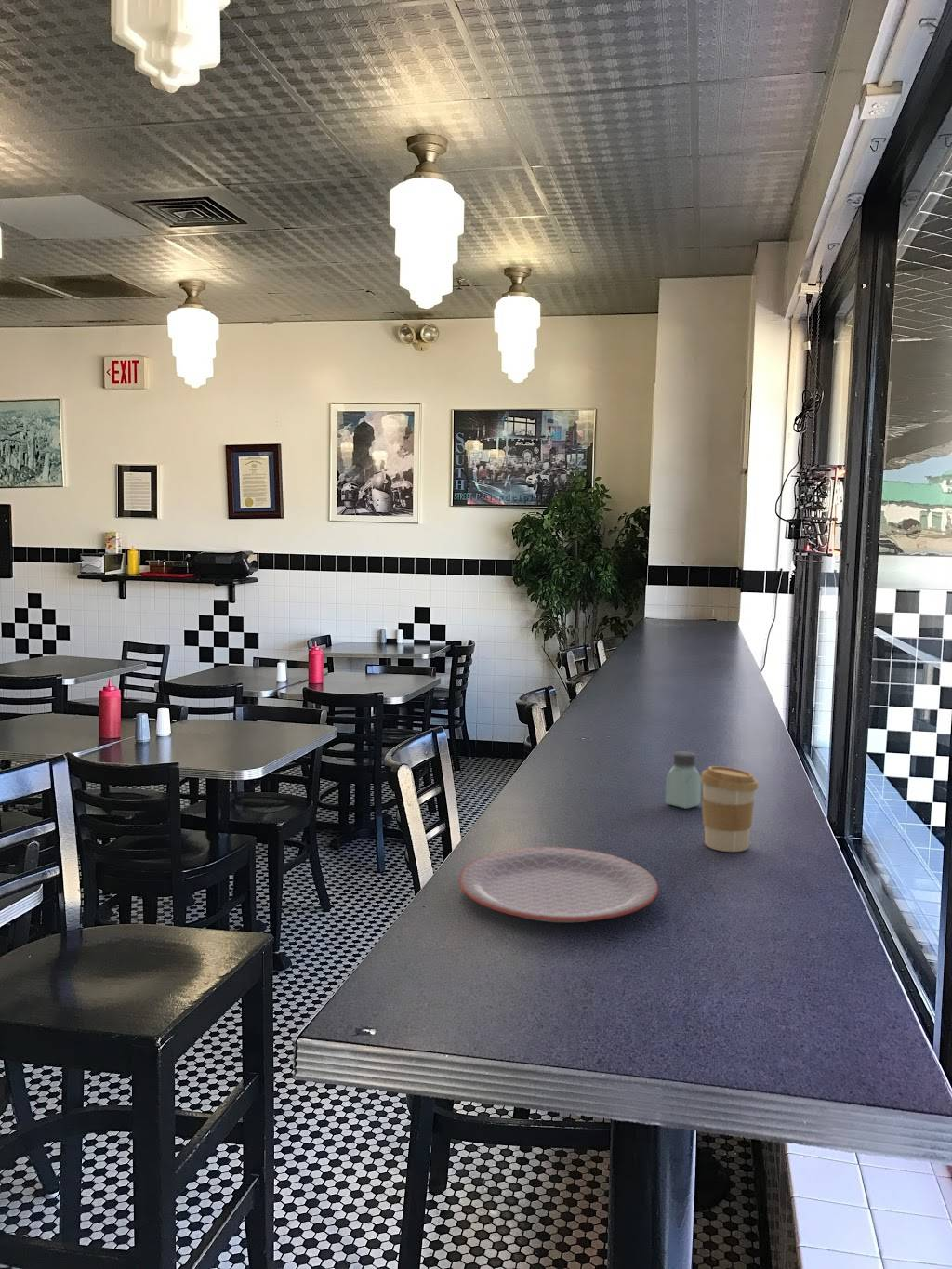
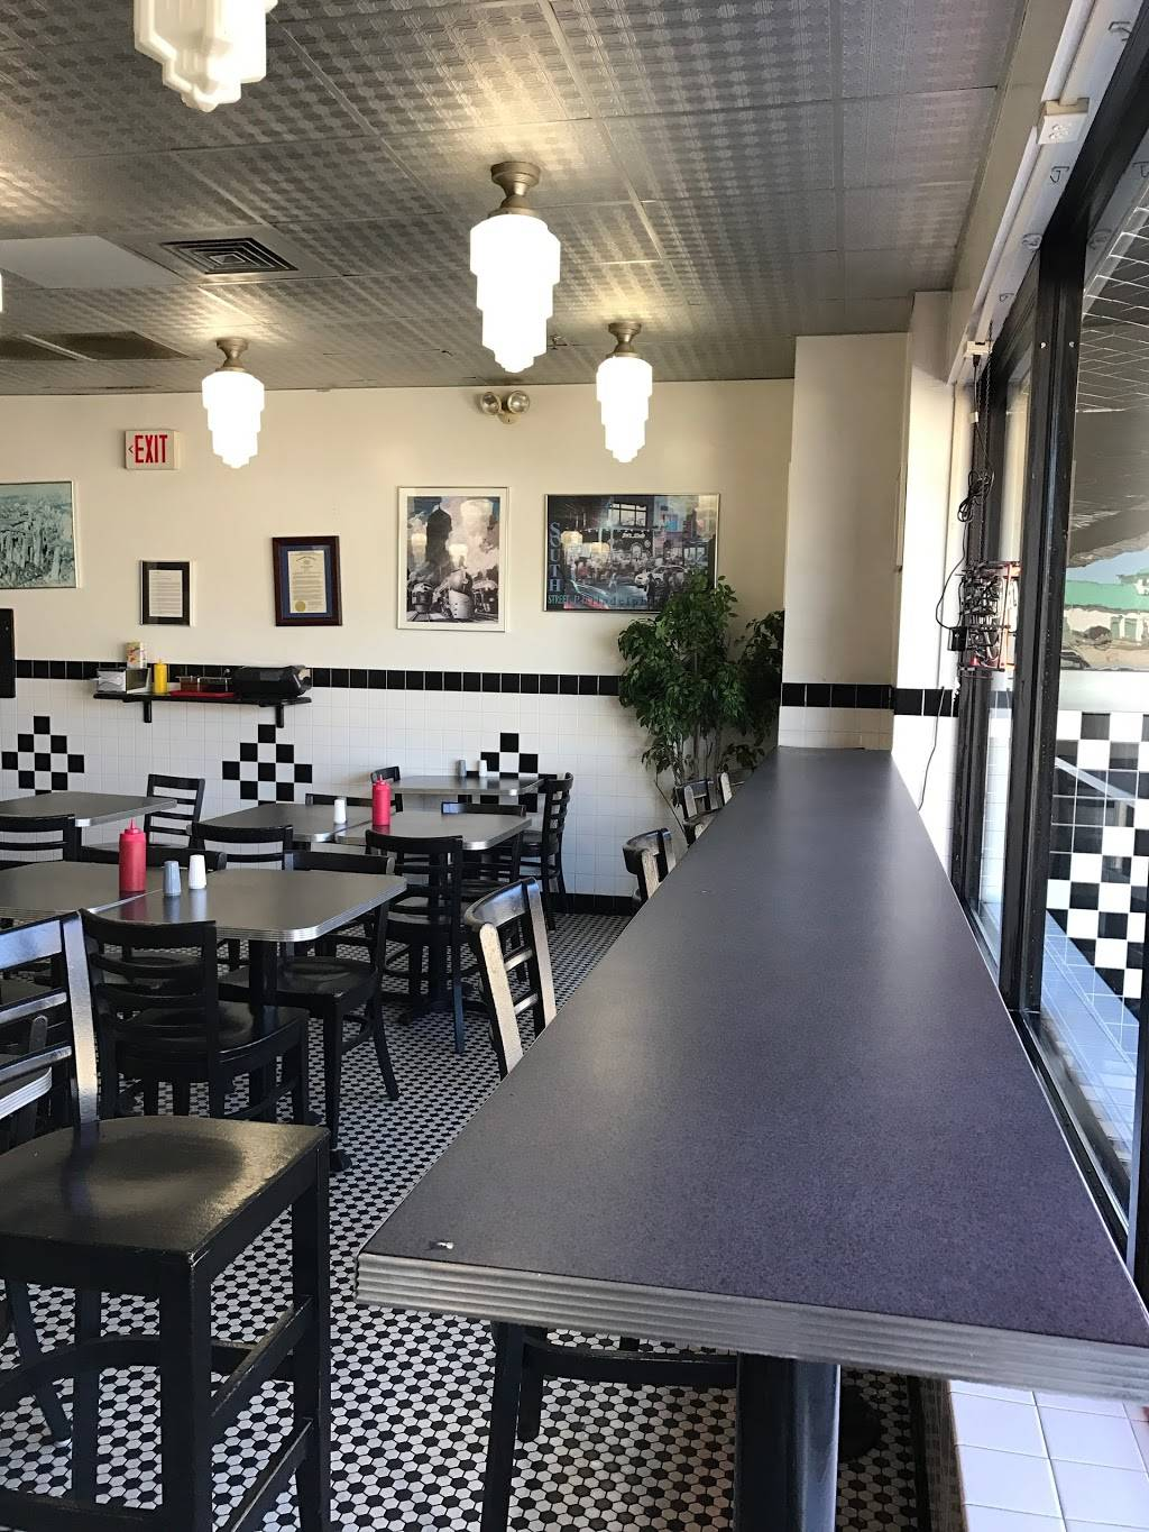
- saltshaker [665,750,702,810]
- plate [458,846,659,923]
- coffee cup [700,765,760,853]
